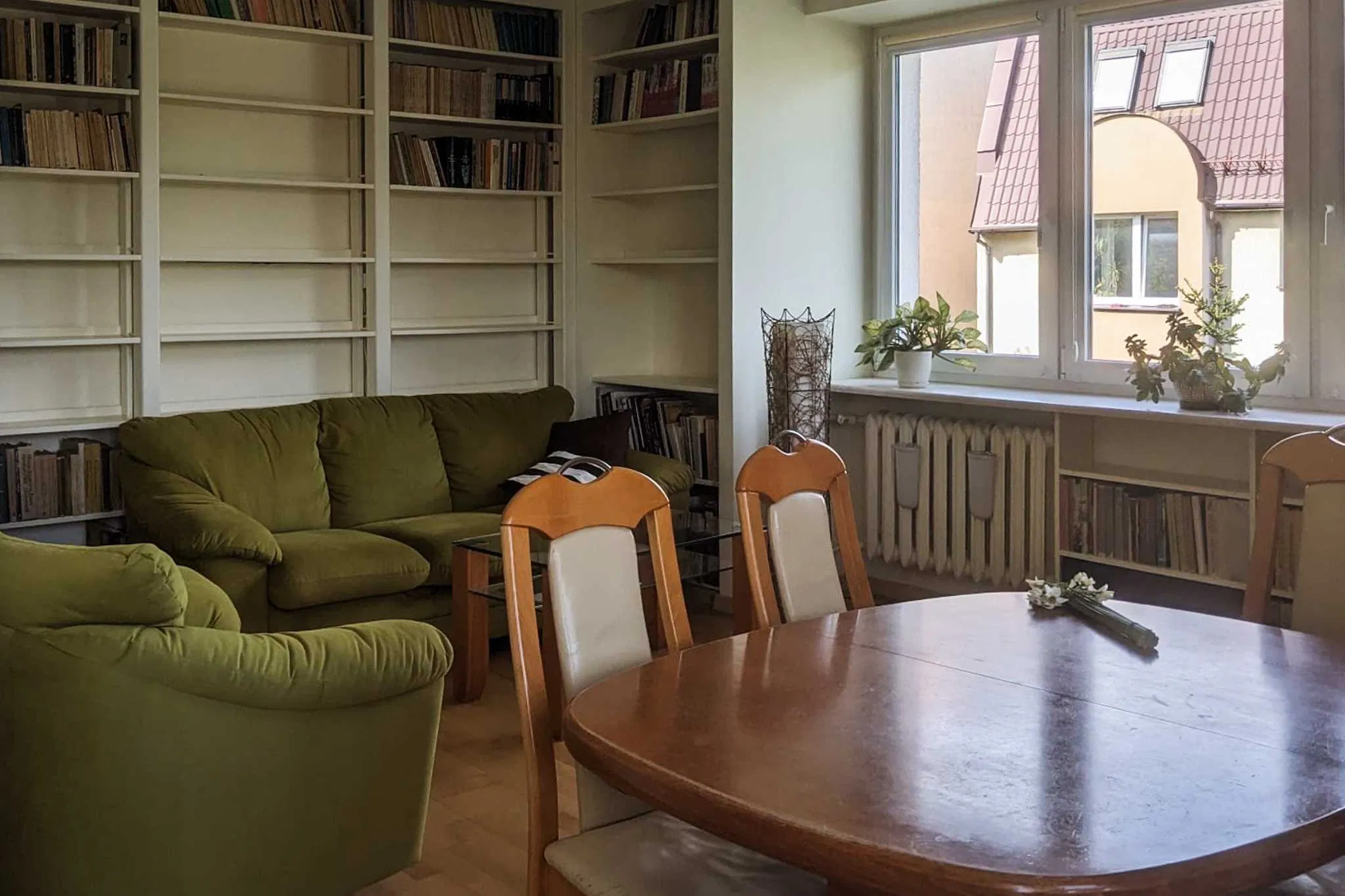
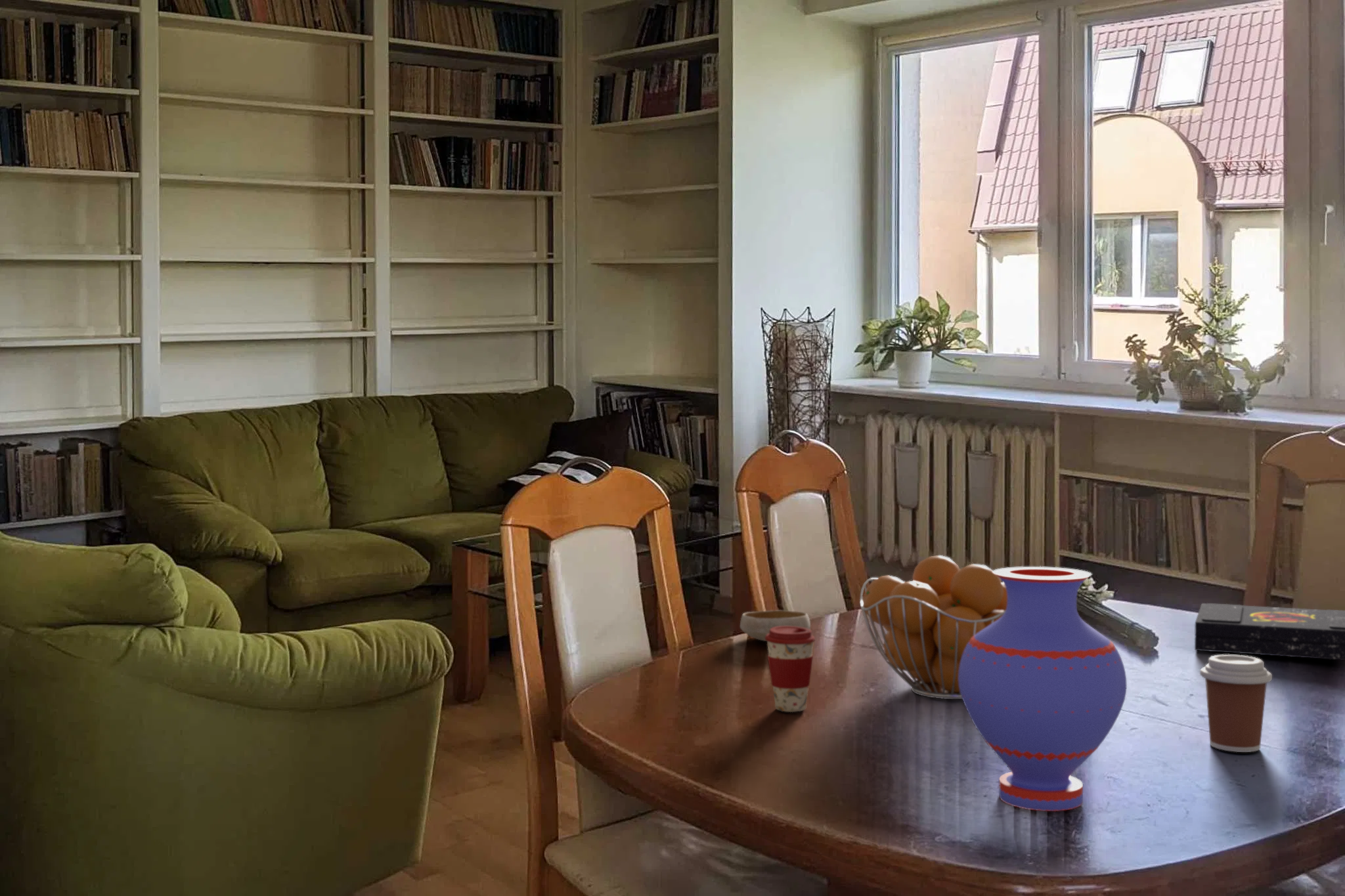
+ book [1194,603,1345,661]
+ coffee cup [765,626,816,713]
+ fruit basket [859,555,1007,700]
+ coffee cup [1199,654,1273,753]
+ bowl [739,610,811,642]
+ vase [958,566,1128,812]
